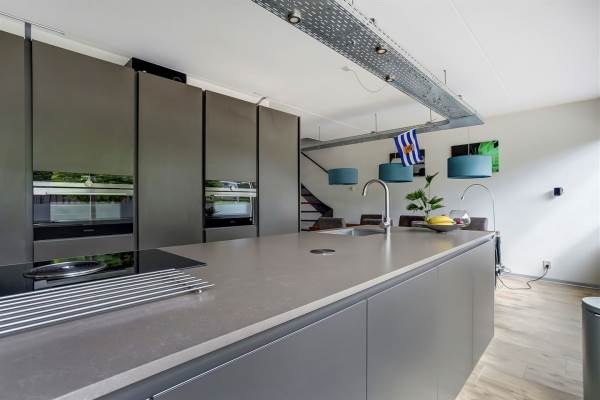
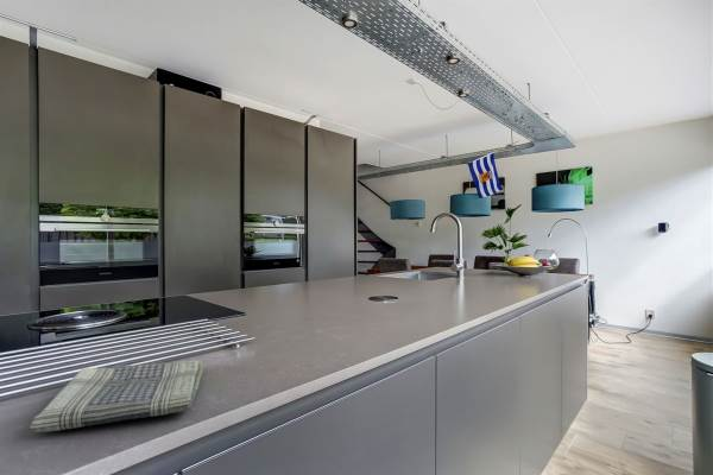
+ dish towel [29,359,204,433]
